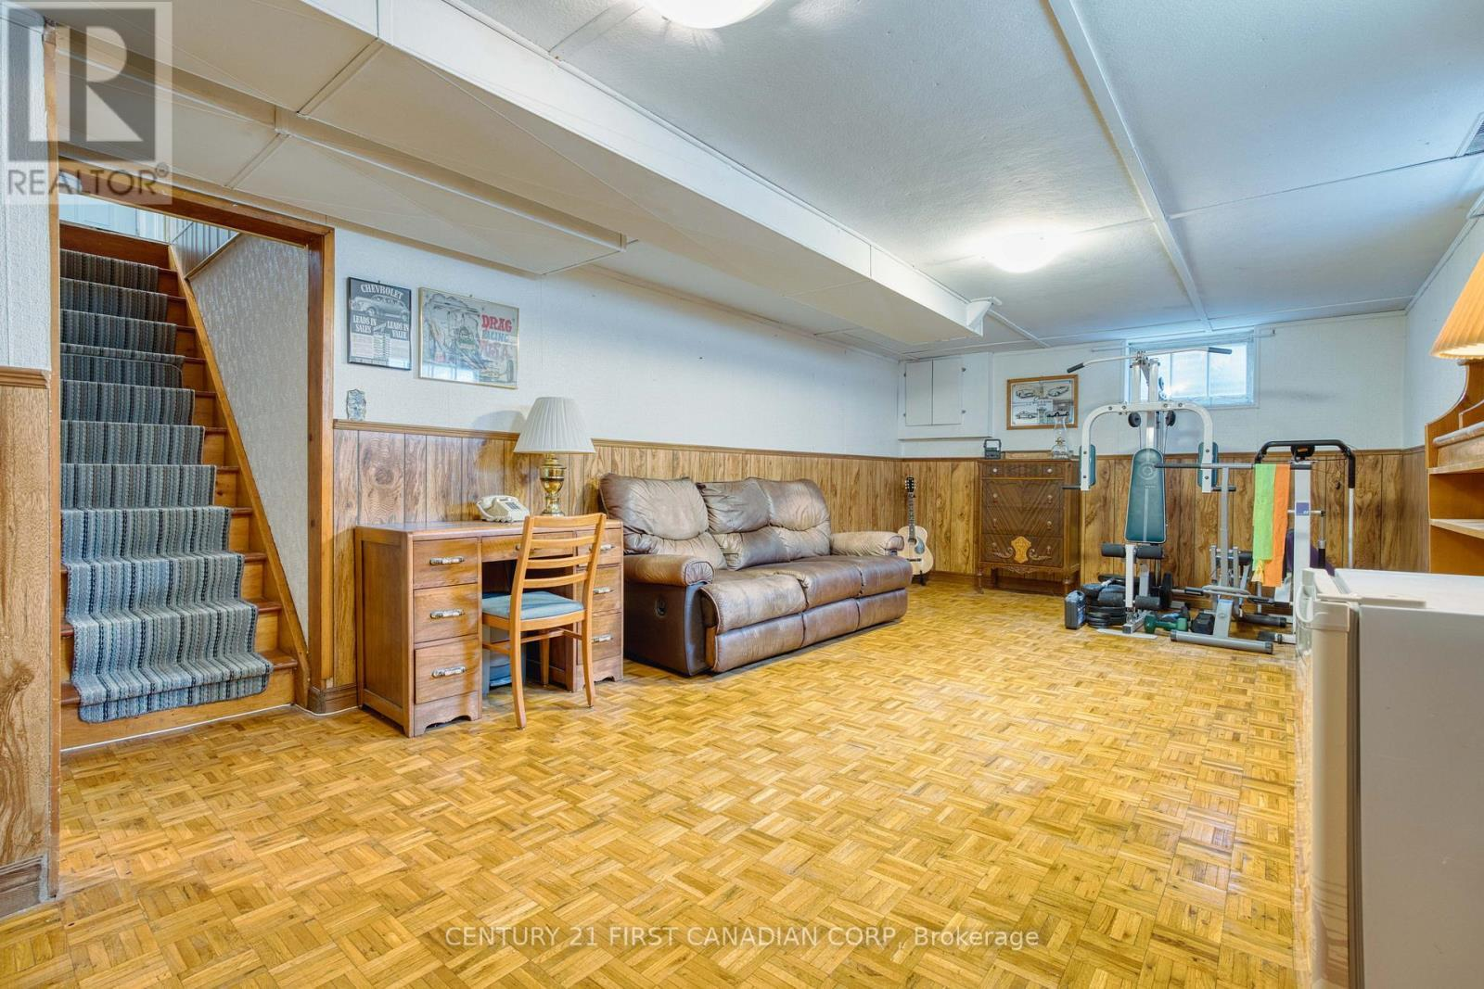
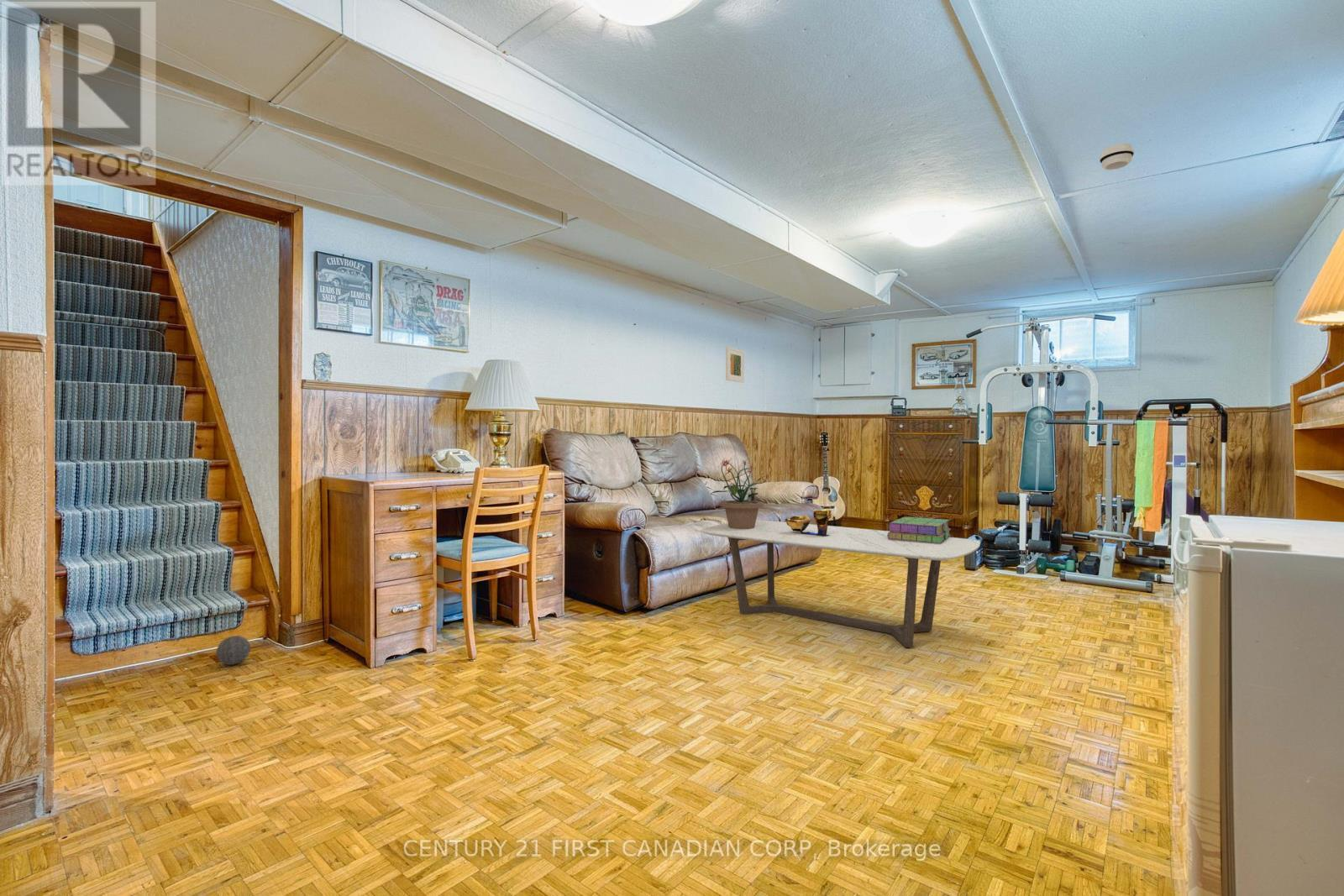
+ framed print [725,346,745,384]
+ potted plant [710,458,771,529]
+ decorative bowl [785,509,832,536]
+ smoke detector [1099,143,1135,170]
+ stack of books [887,516,952,543]
+ coffee table [699,519,981,648]
+ ball [215,635,251,666]
